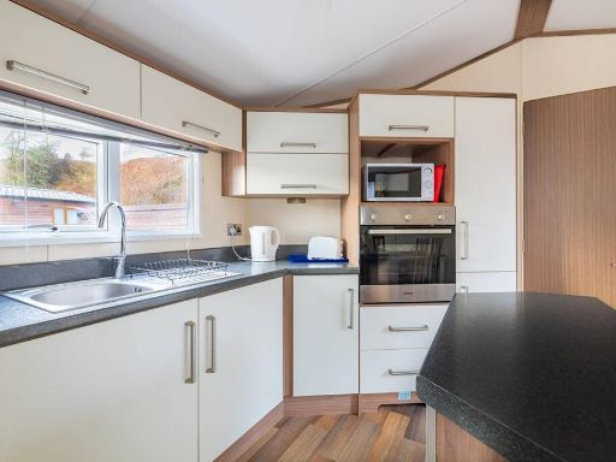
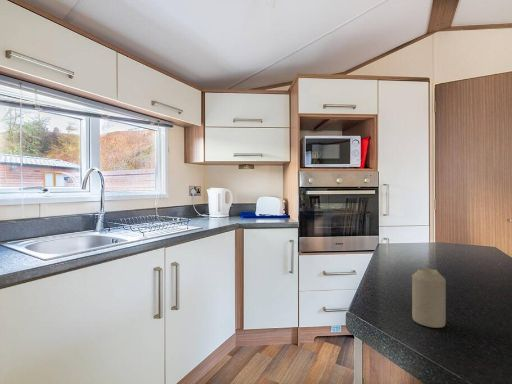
+ candle [411,267,447,329]
